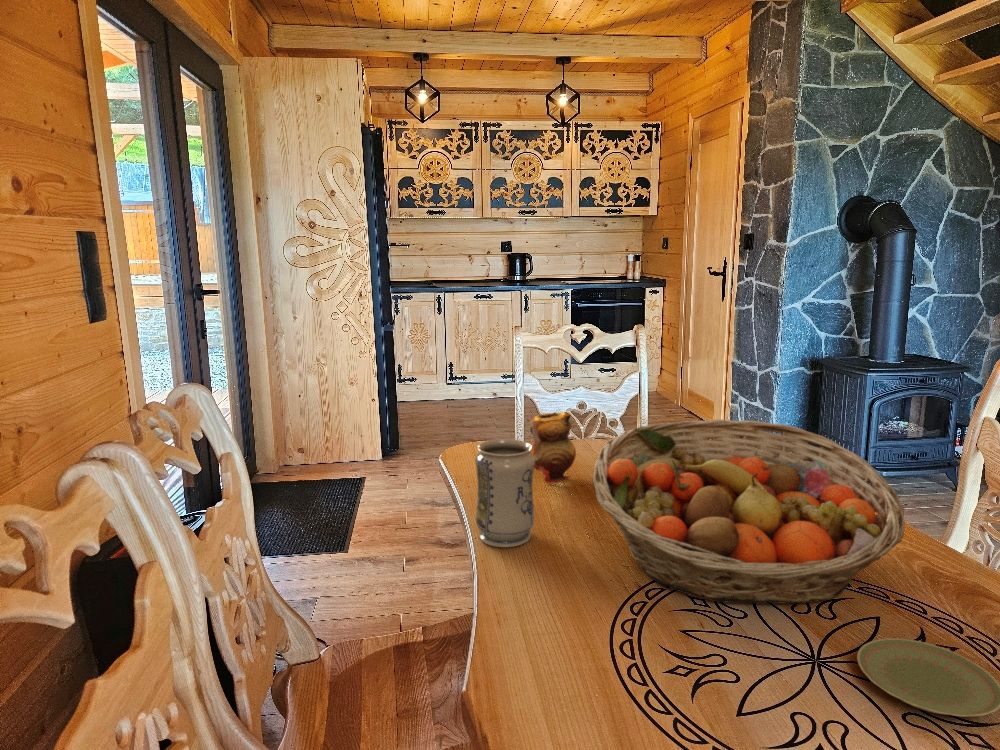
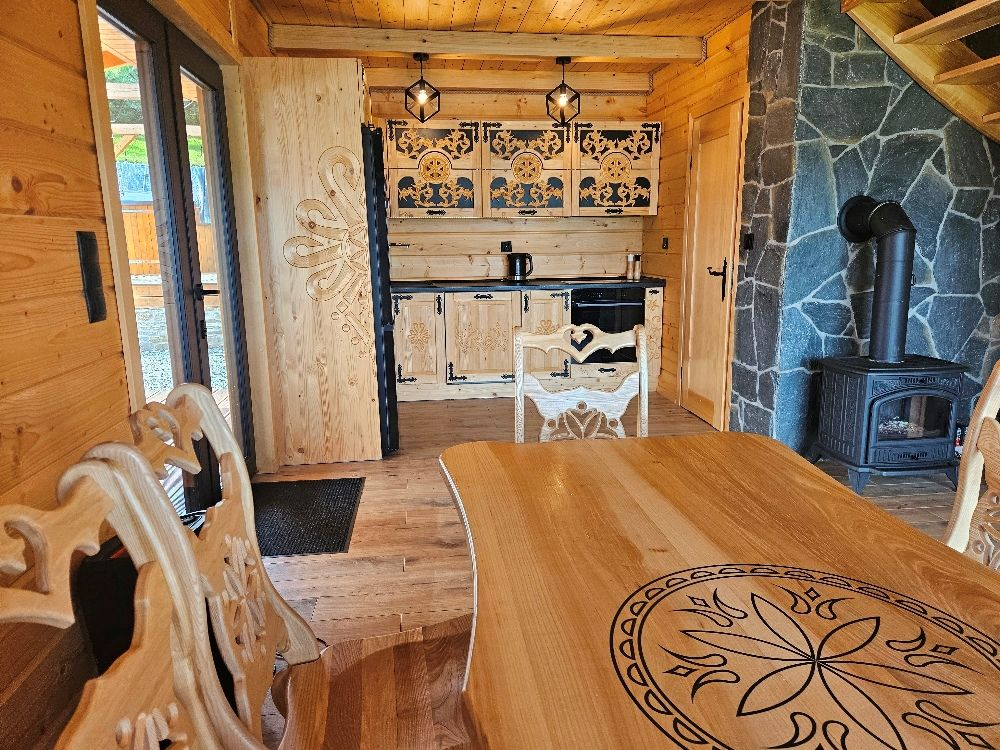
- vase [474,438,535,548]
- teapot [526,411,577,484]
- plate [856,637,1000,718]
- fruit basket [592,418,906,605]
